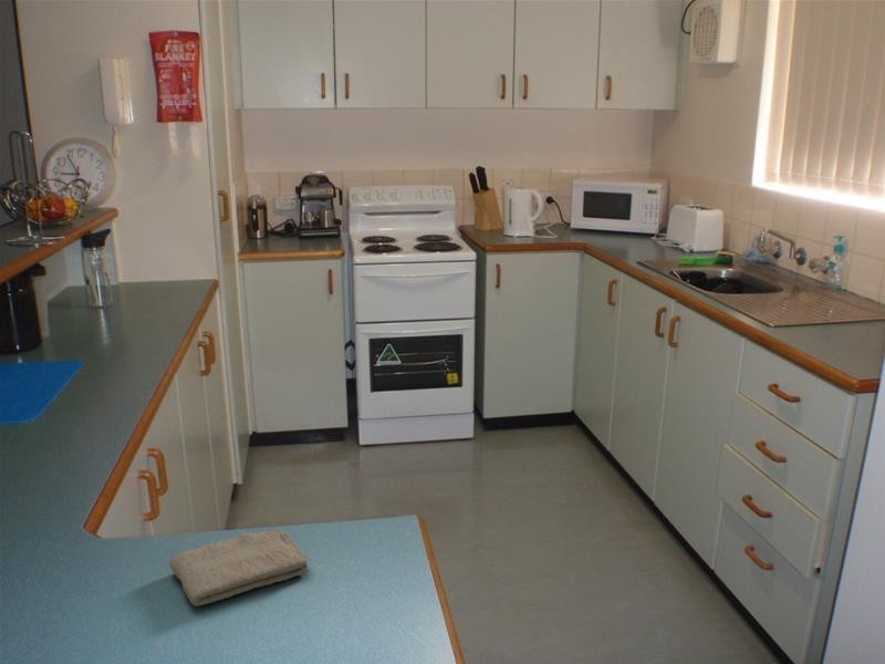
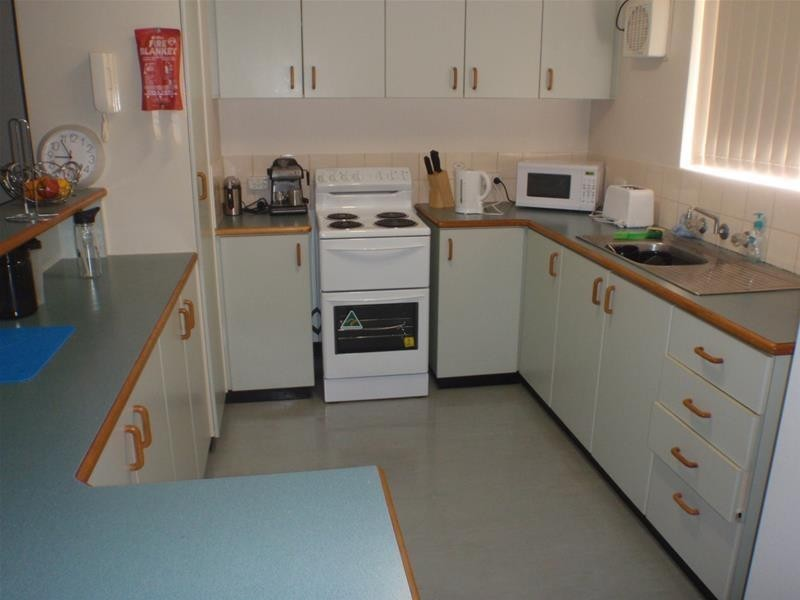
- washcloth [168,528,310,608]
